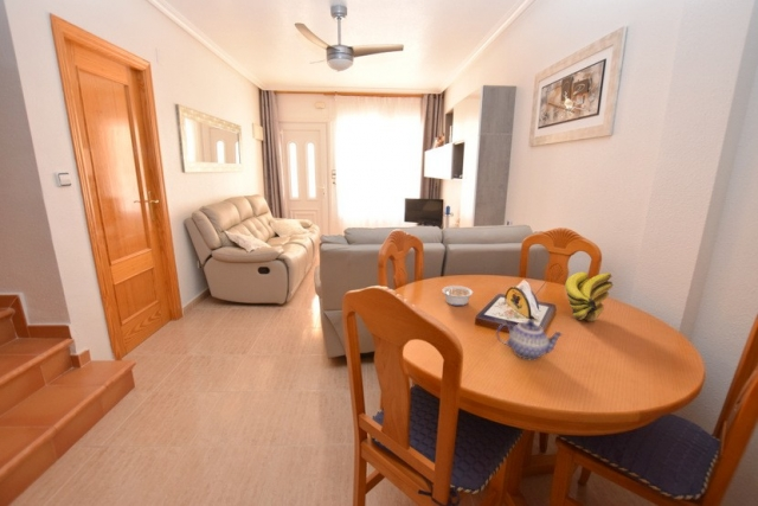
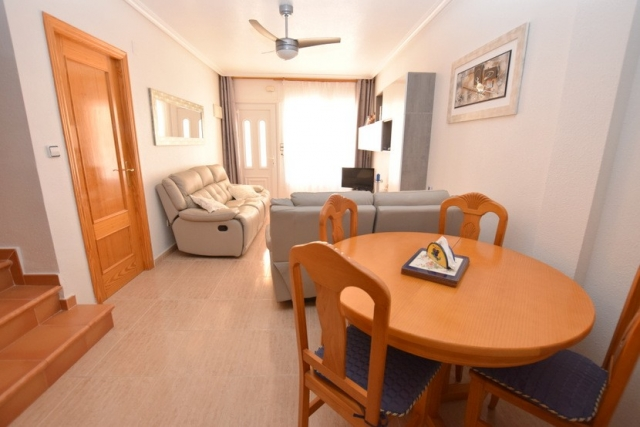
- legume [441,284,474,307]
- teapot [495,319,565,361]
- banana [564,271,615,322]
